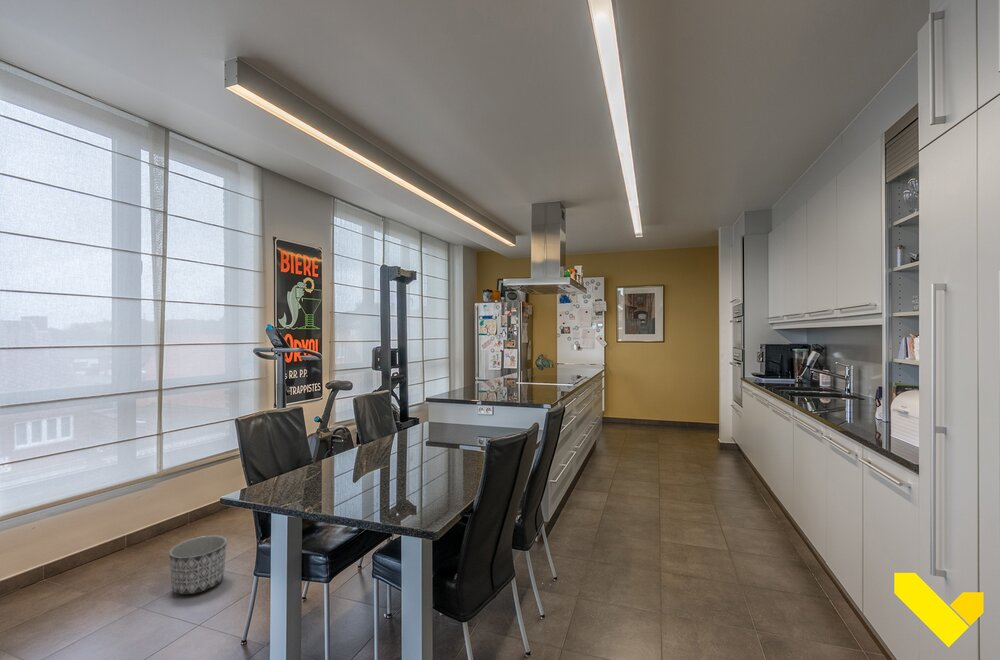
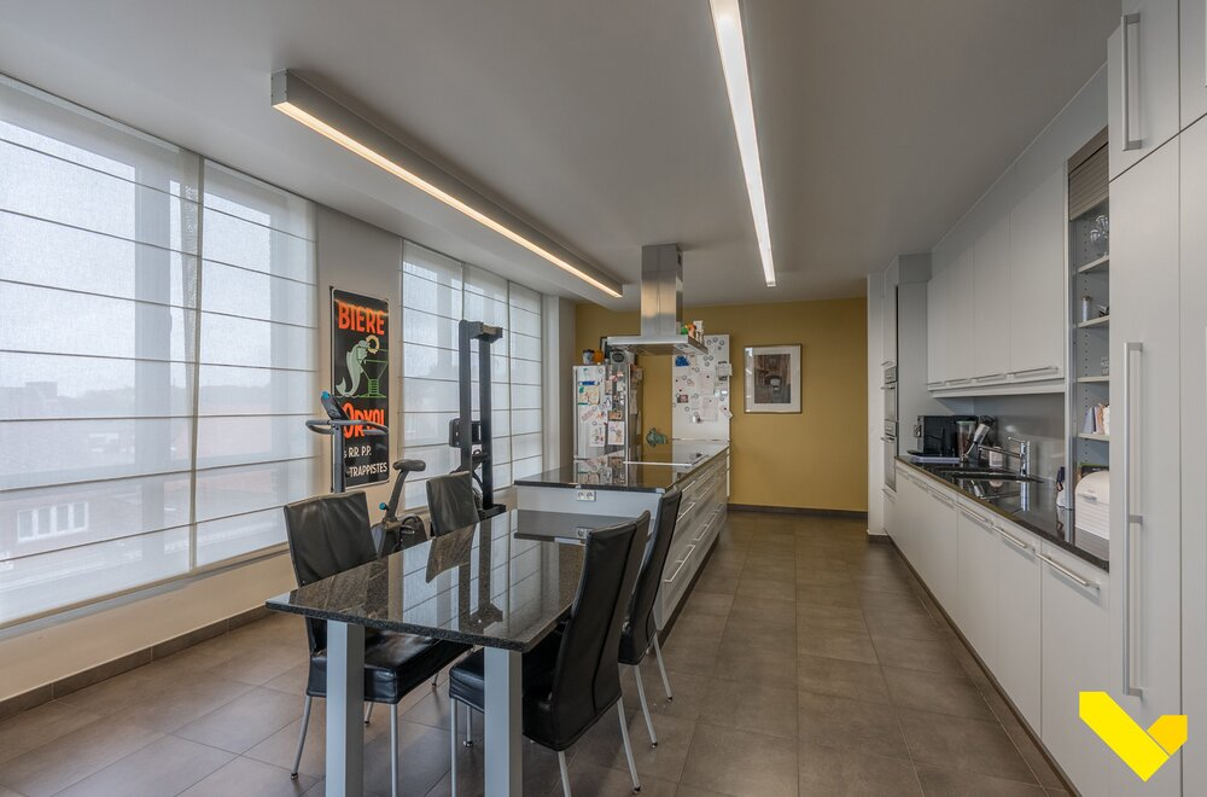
- planter [168,534,228,595]
